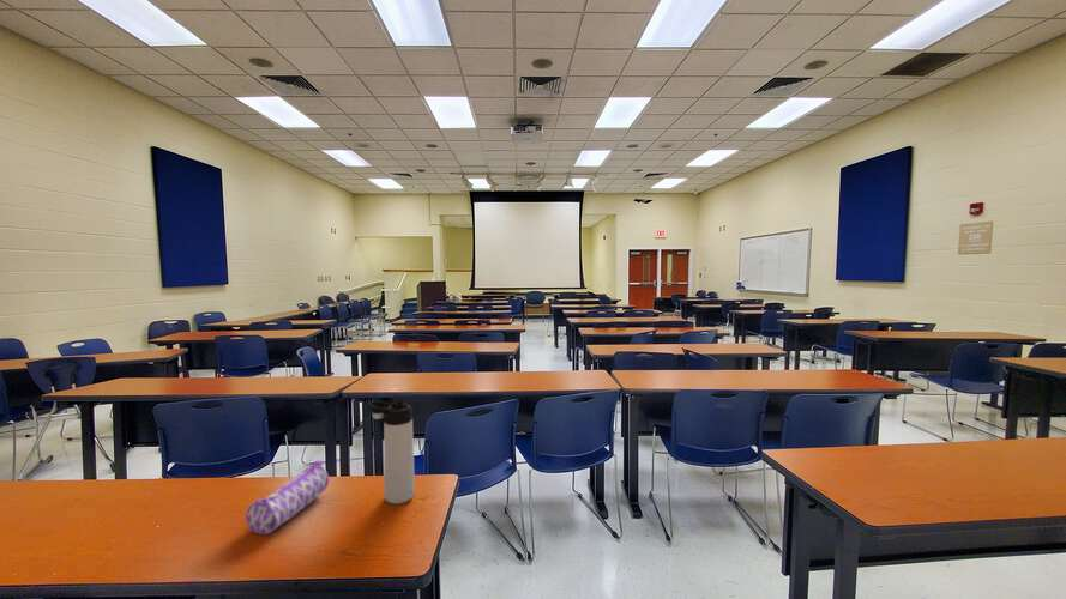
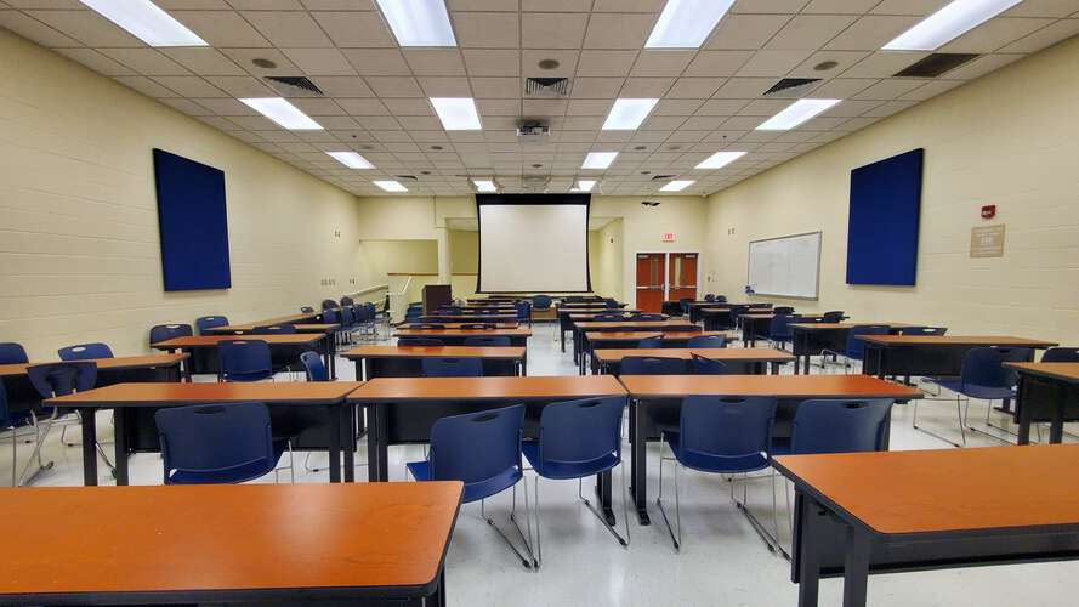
- thermos bottle [367,400,416,506]
- pencil case [245,459,330,536]
